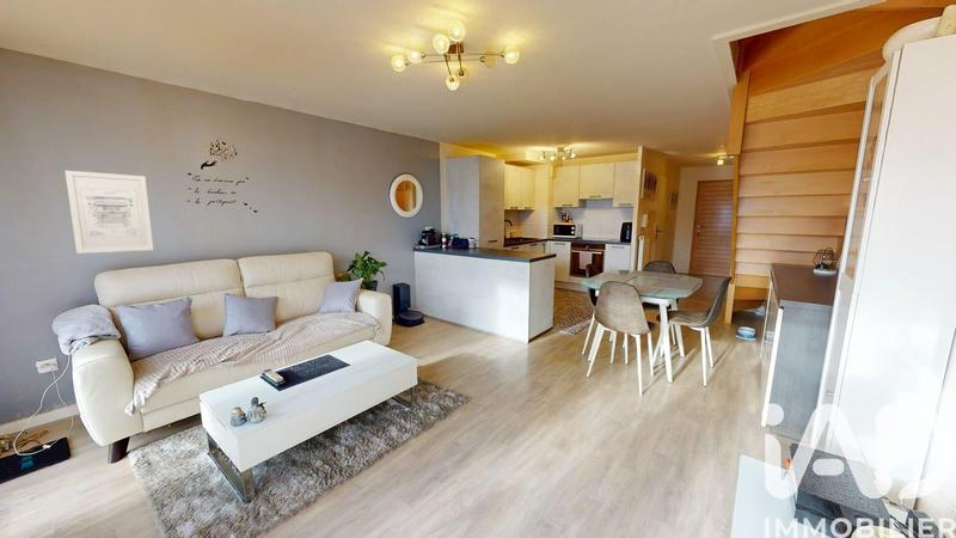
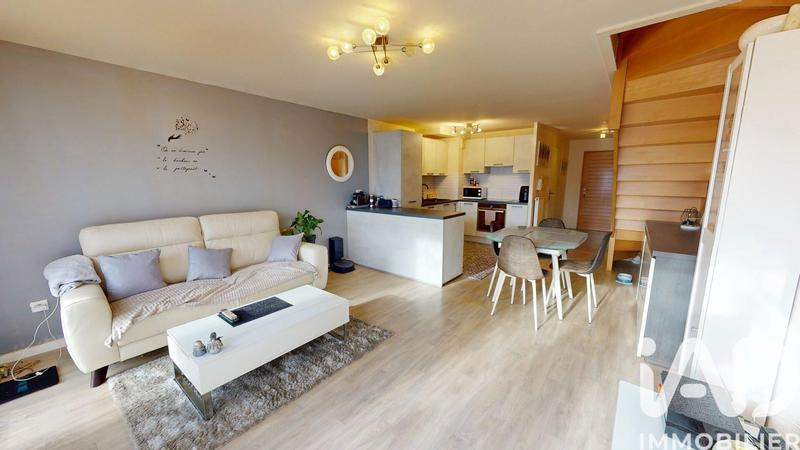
- wall art [65,170,154,255]
